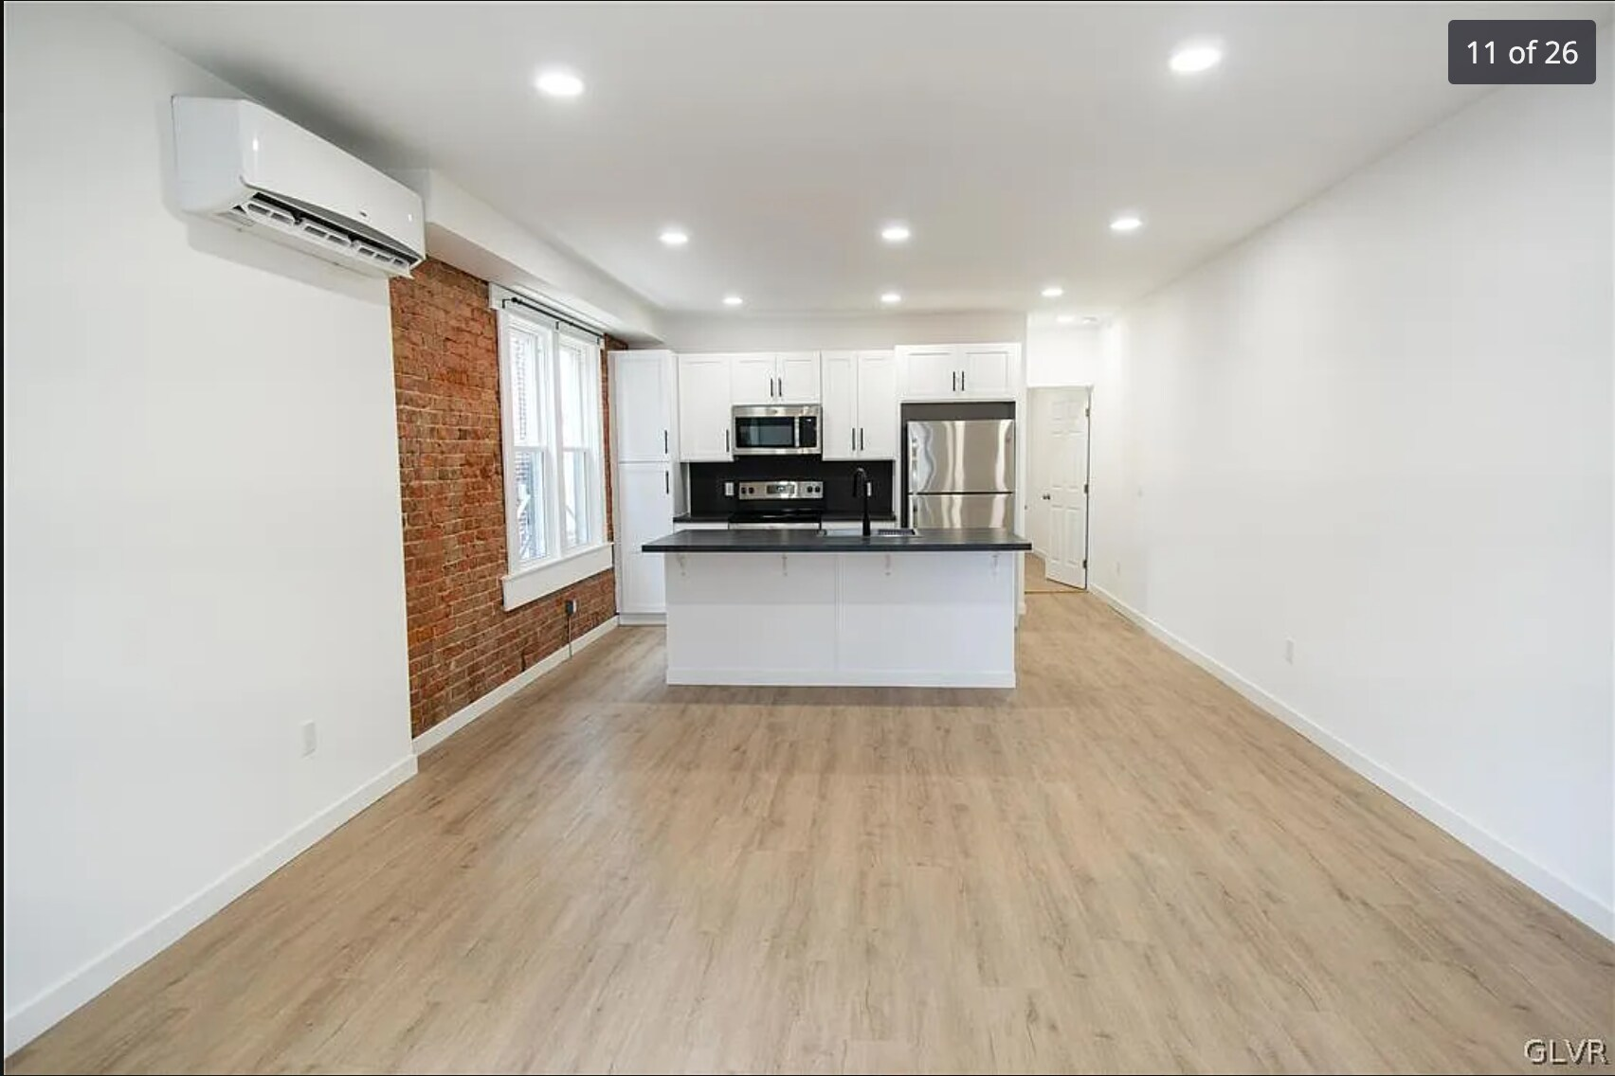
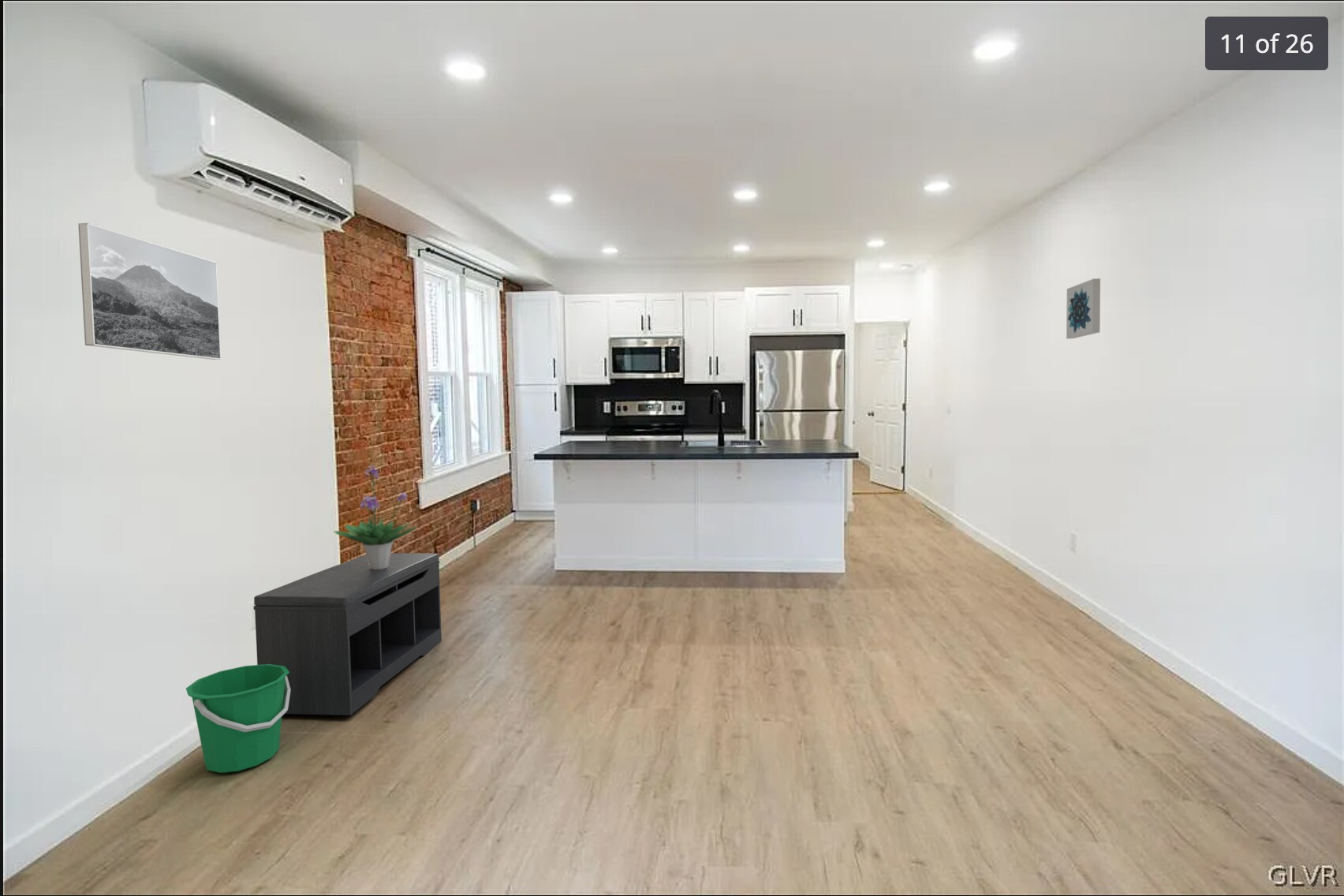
+ potted plant [334,465,418,569]
+ bucket [185,664,291,774]
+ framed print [77,222,222,360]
+ bench [253,552,442,716]
+ wall art [1066,278,1101,340]
